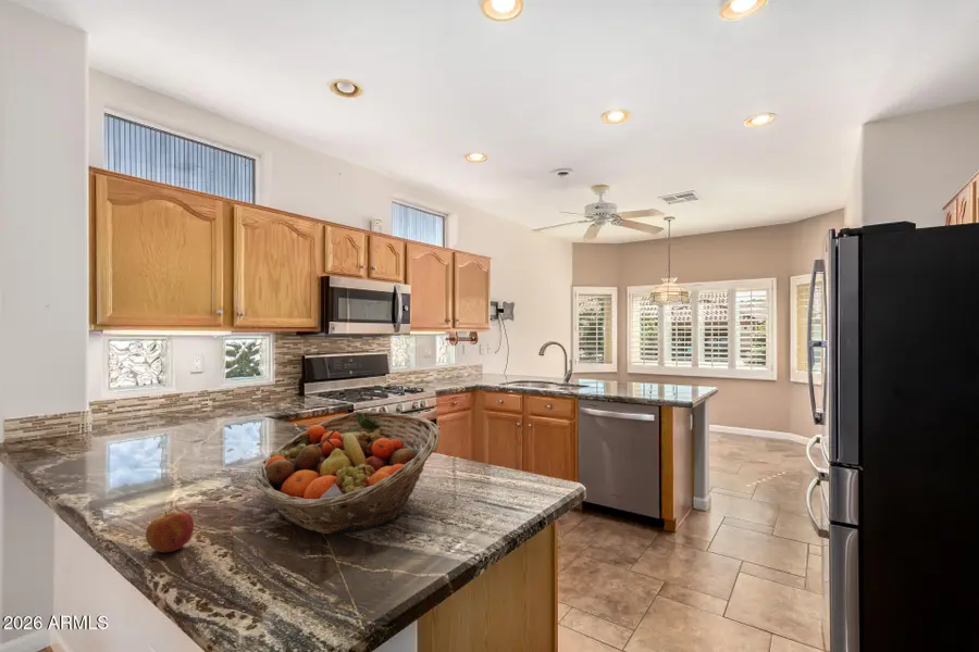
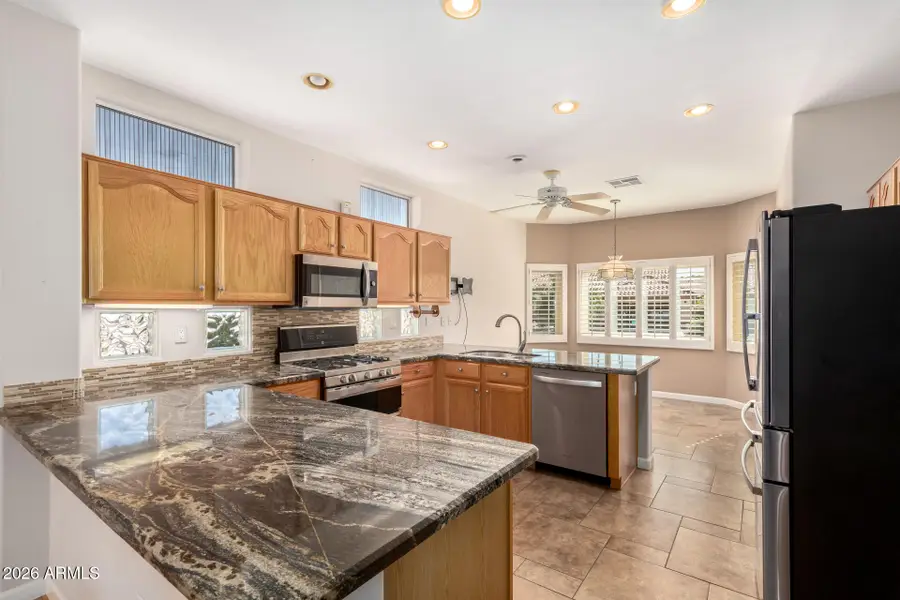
- apple [145,511,195,553]
- fruit basket [255,411,441,535]
